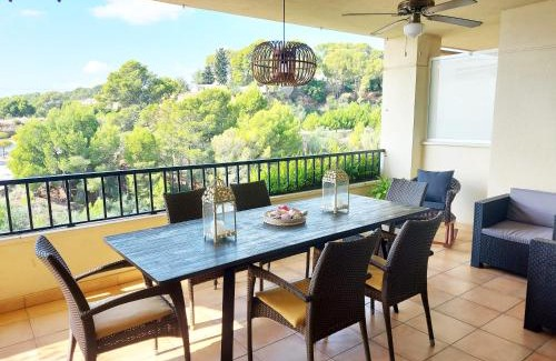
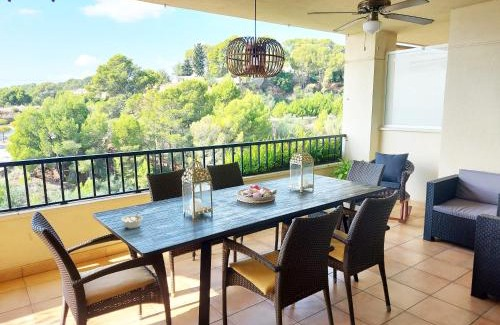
+ legume [120,211,144,230]
